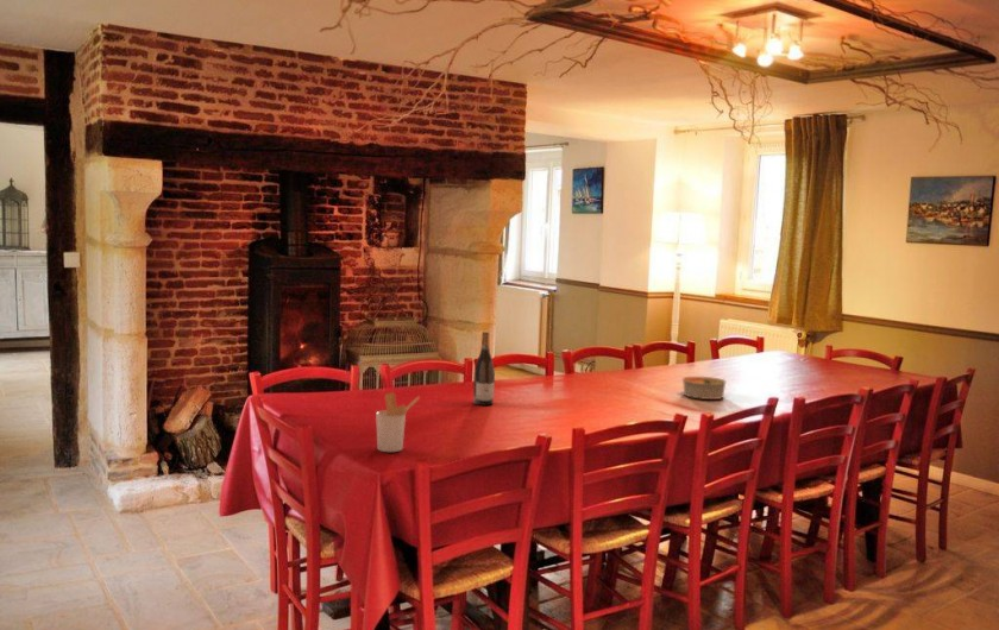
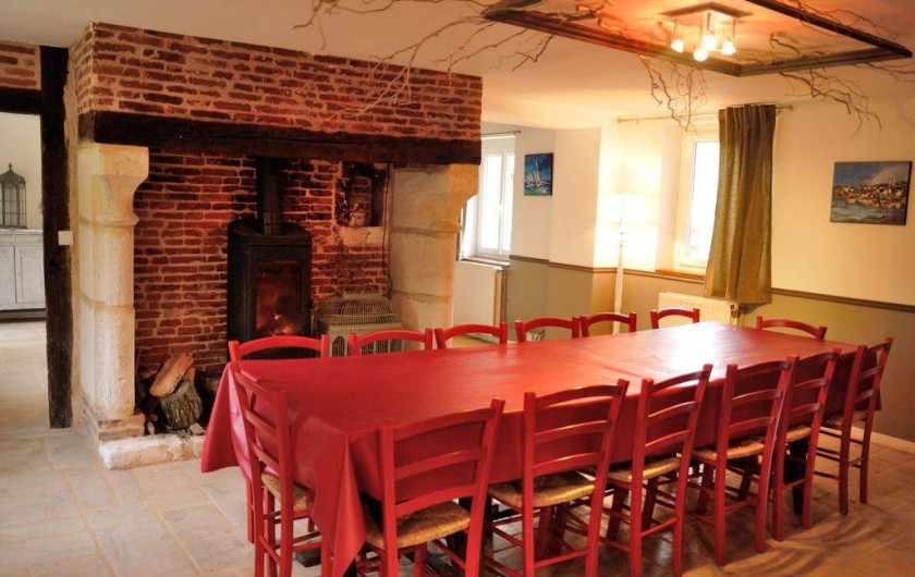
- bowl [681,376,728,401]
- utensil holder [375,391,421,453]
- wine bottle [472,330,496,407]
